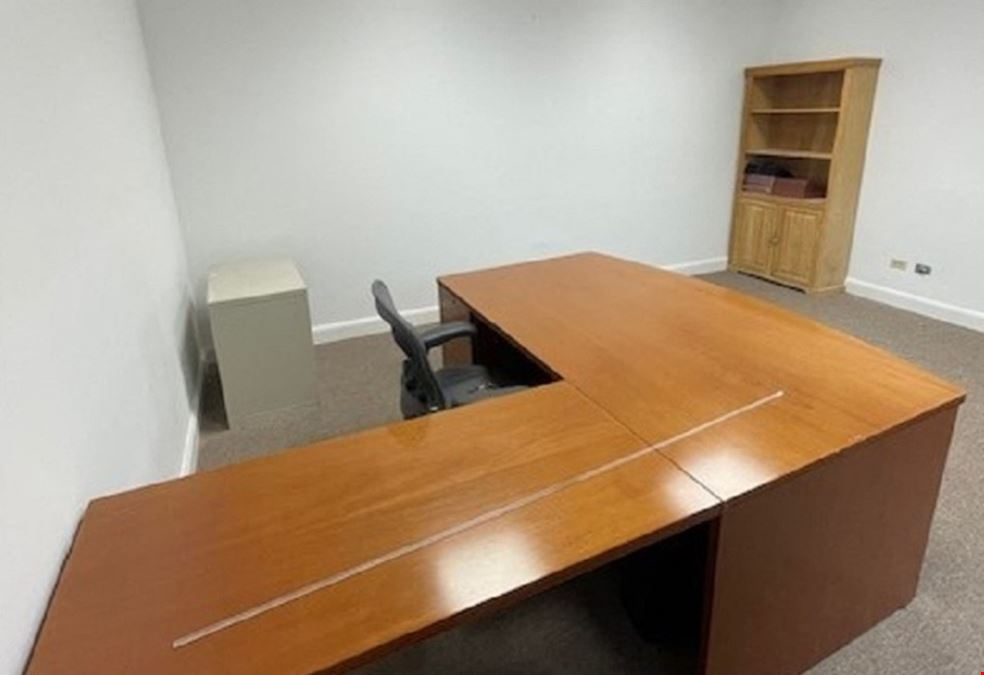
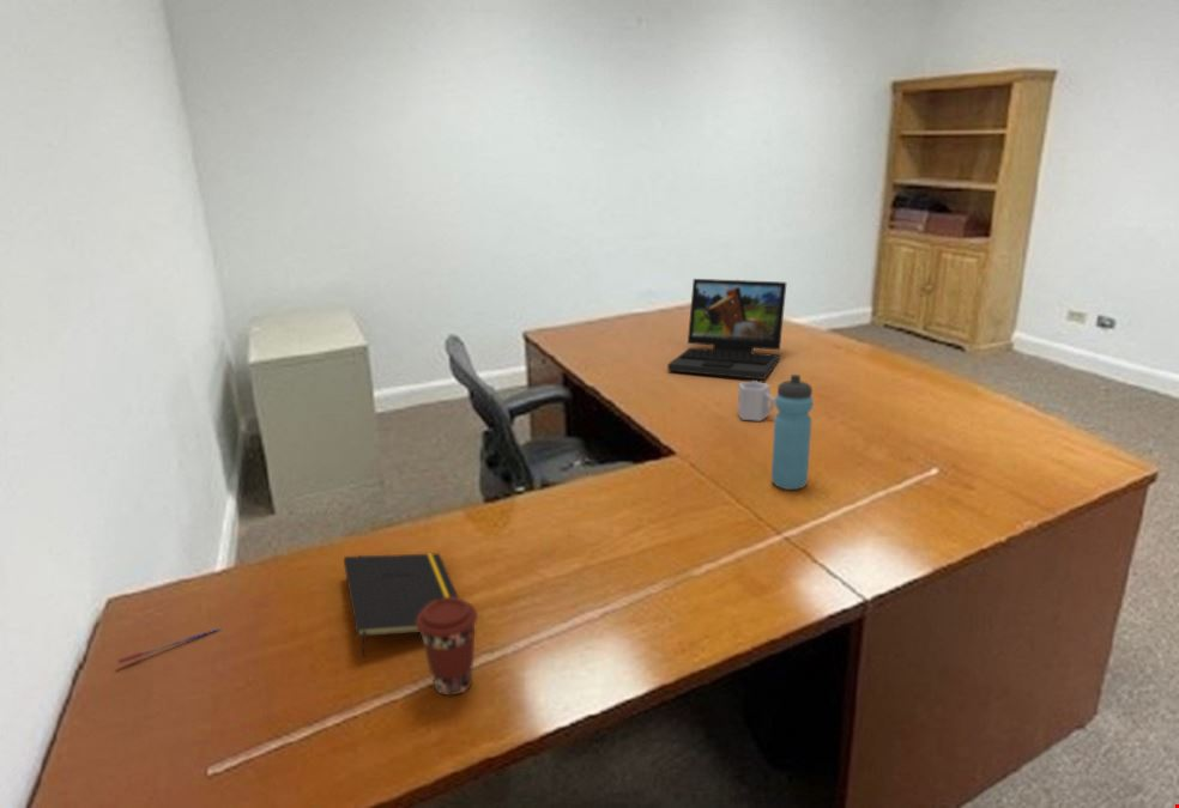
+ pen [116,627,222,664]
+ water bottle [770,373,814,491]
+ notepad [343,552,459,660]
+ laptop [666,278,787,381]
+ cup [737,379,775,423]
+ coffee cup [416,596,479,697]
